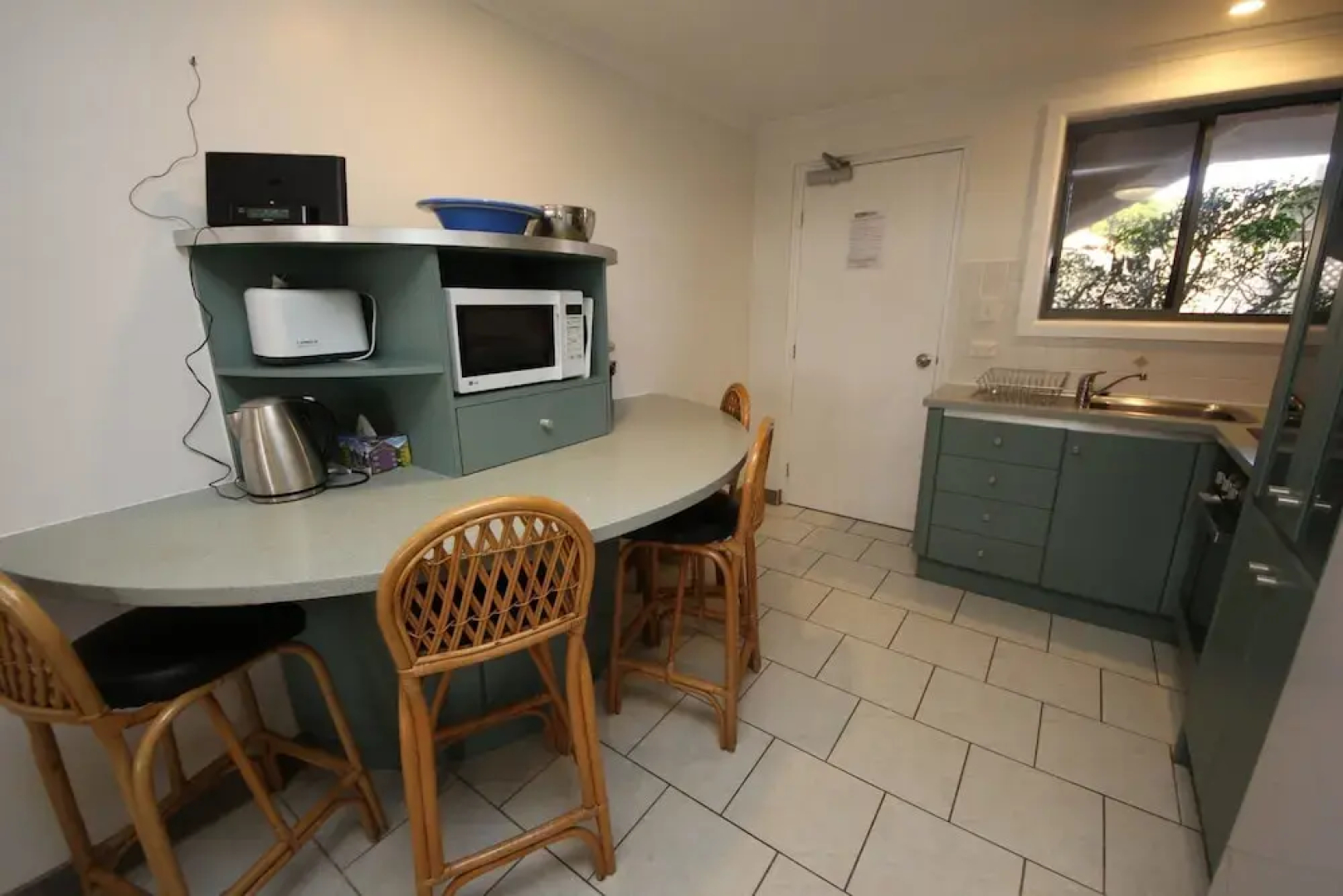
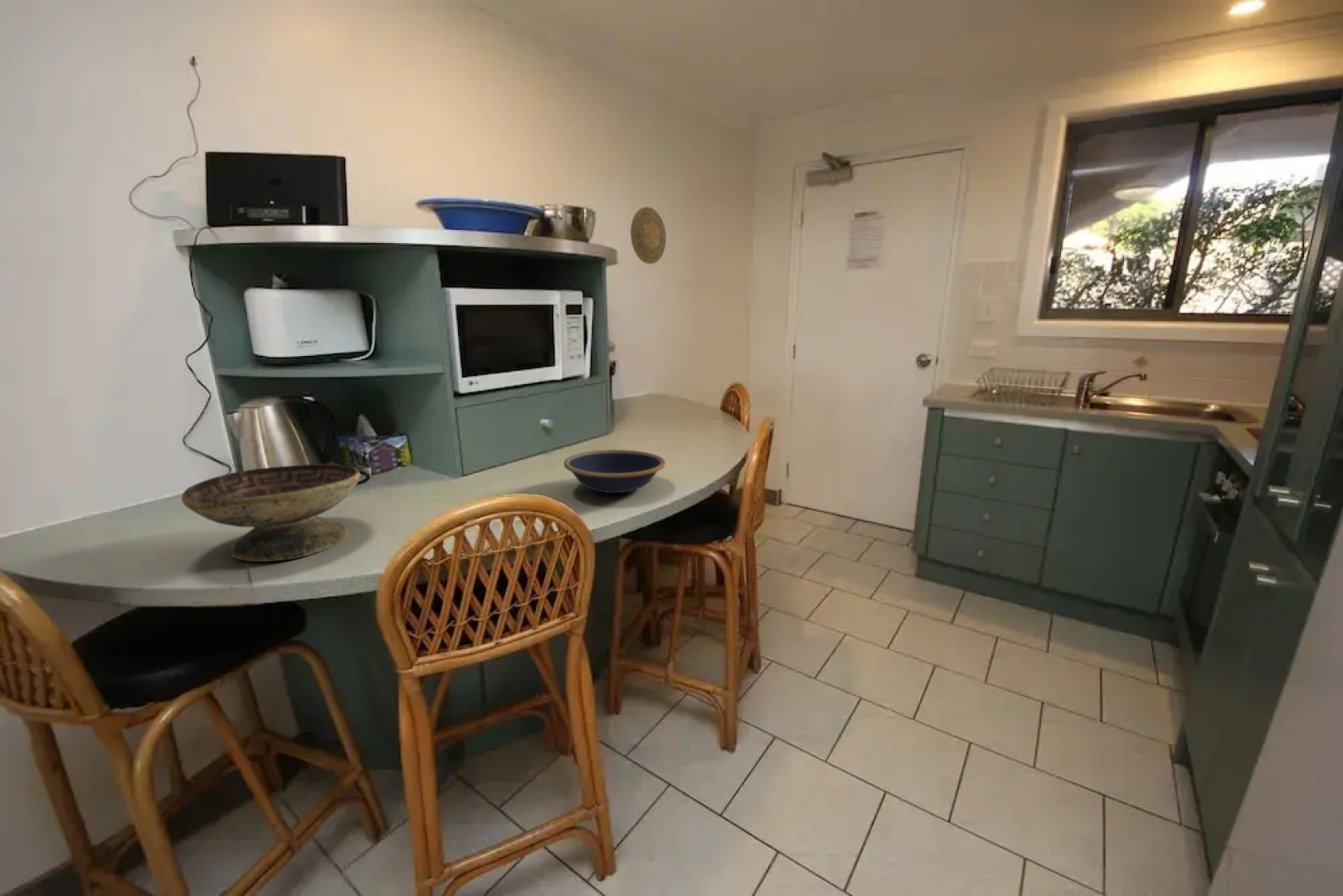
+ bowl [563,449,666,494]
+ decorative plate [630,206,667,265]
+ decorative bowl [181,463,362,562]
